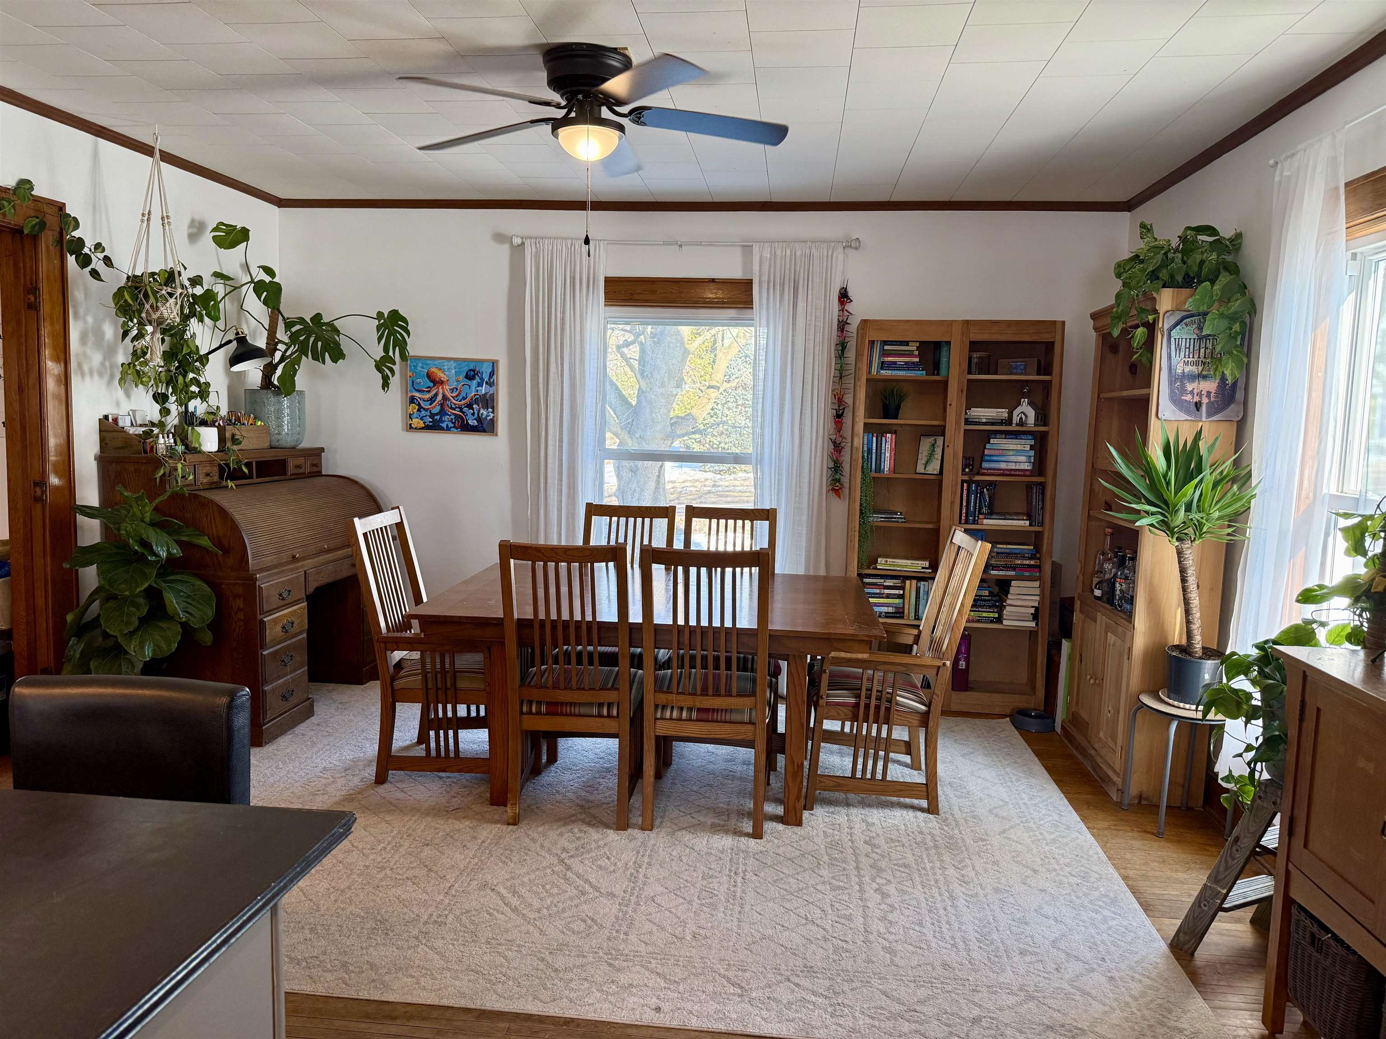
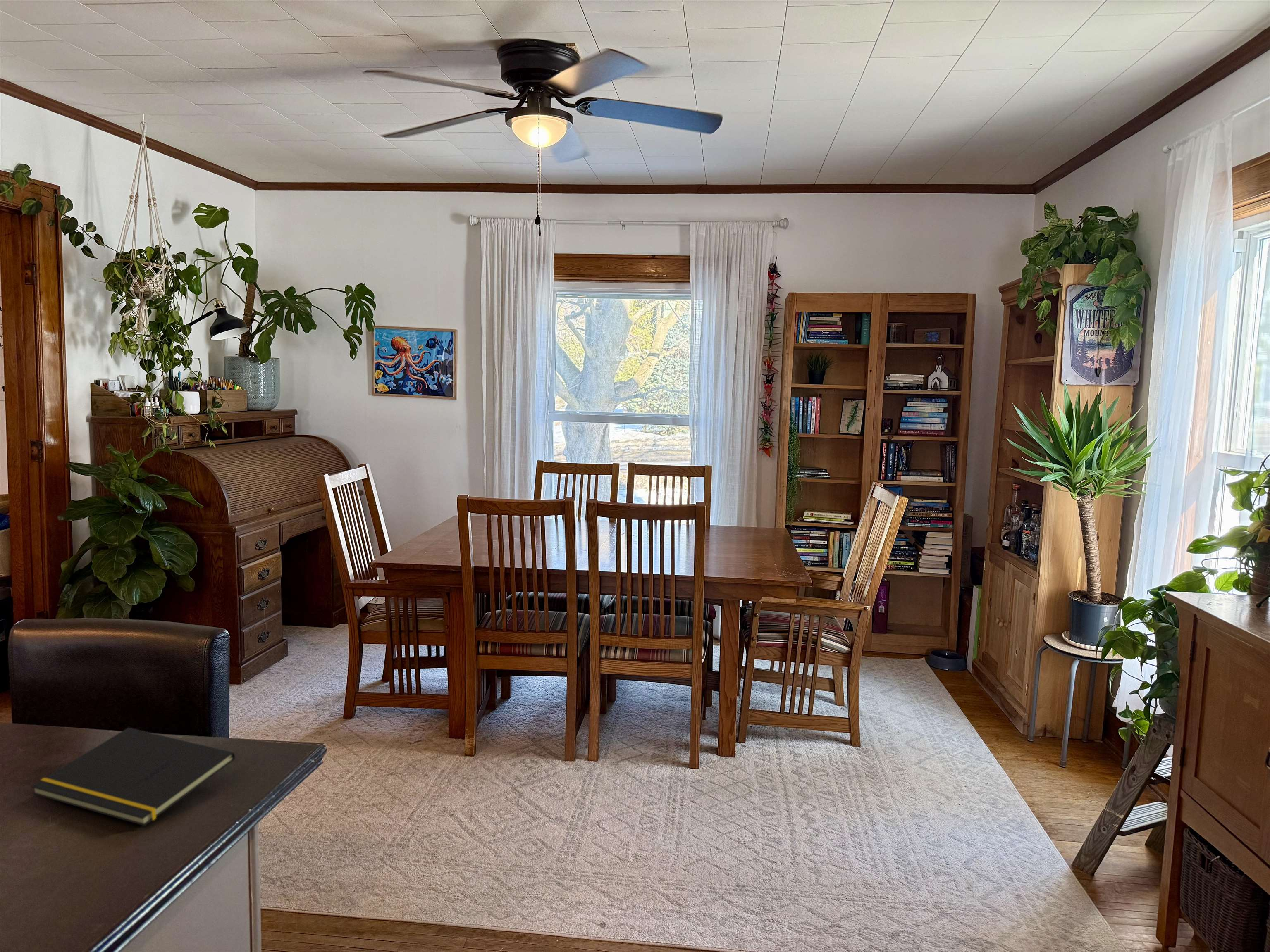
+ notepad [31,727,236,826]
